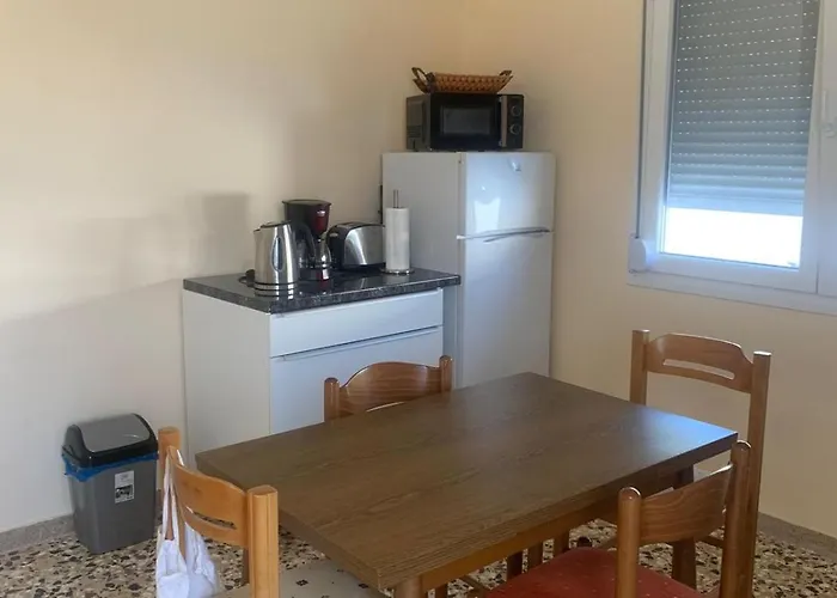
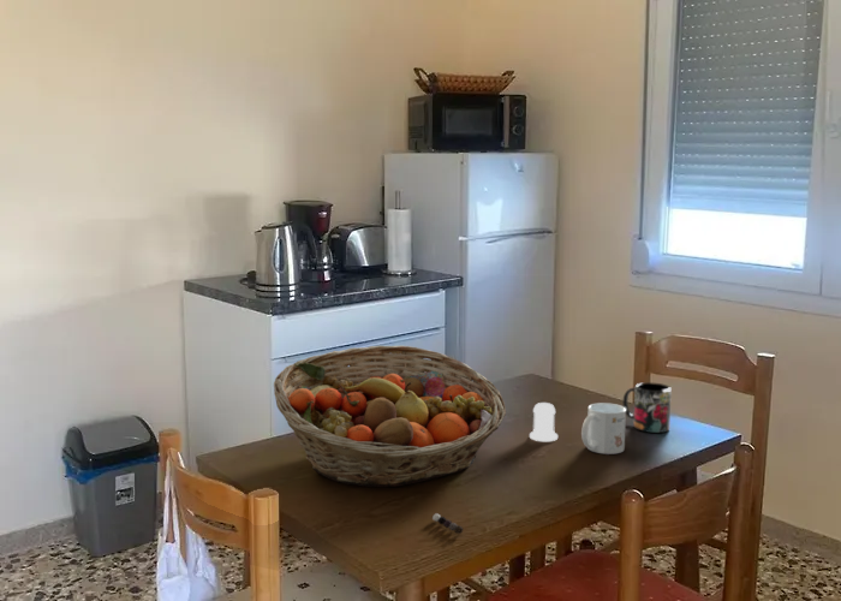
+ fruit basket [273,345,507,488]
+ mug [622,381,673,434]
+ pepper shaker [431,512,465,535]
+ mug [580,401,627,456]
+ salt shaker [529,401,559,442]
